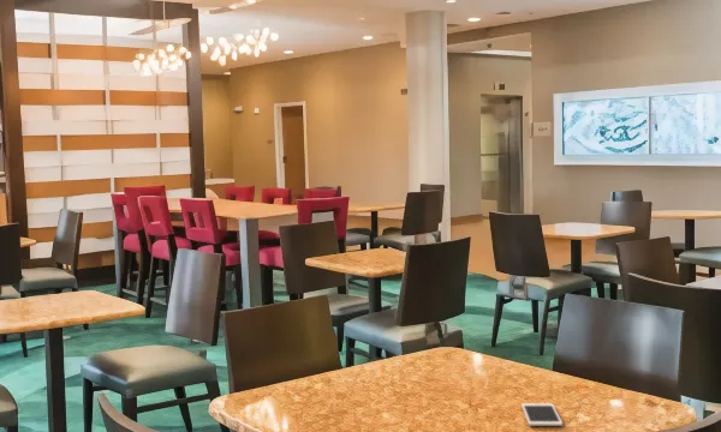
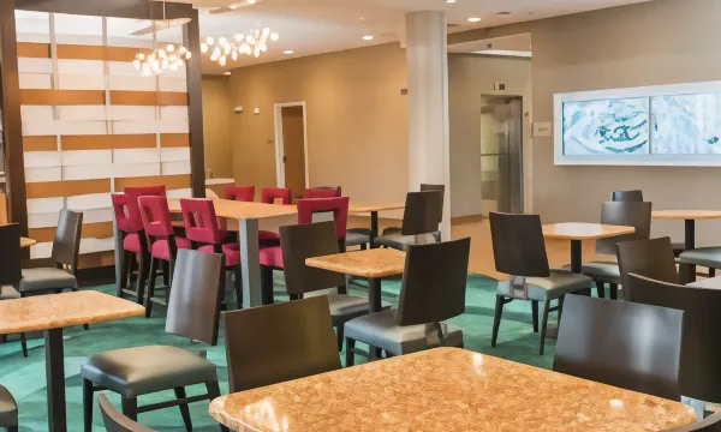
- cell phone [520,402,564,427]
